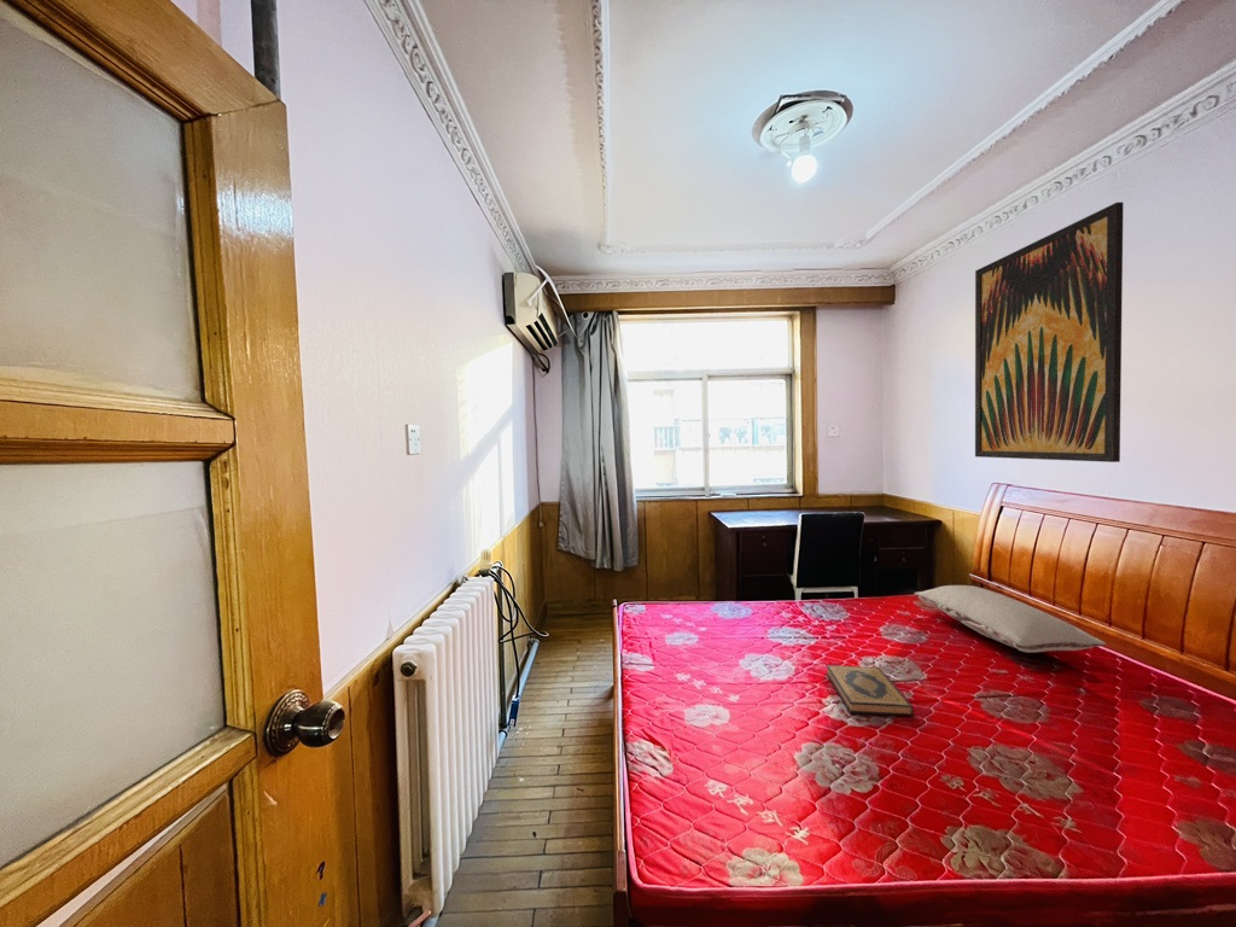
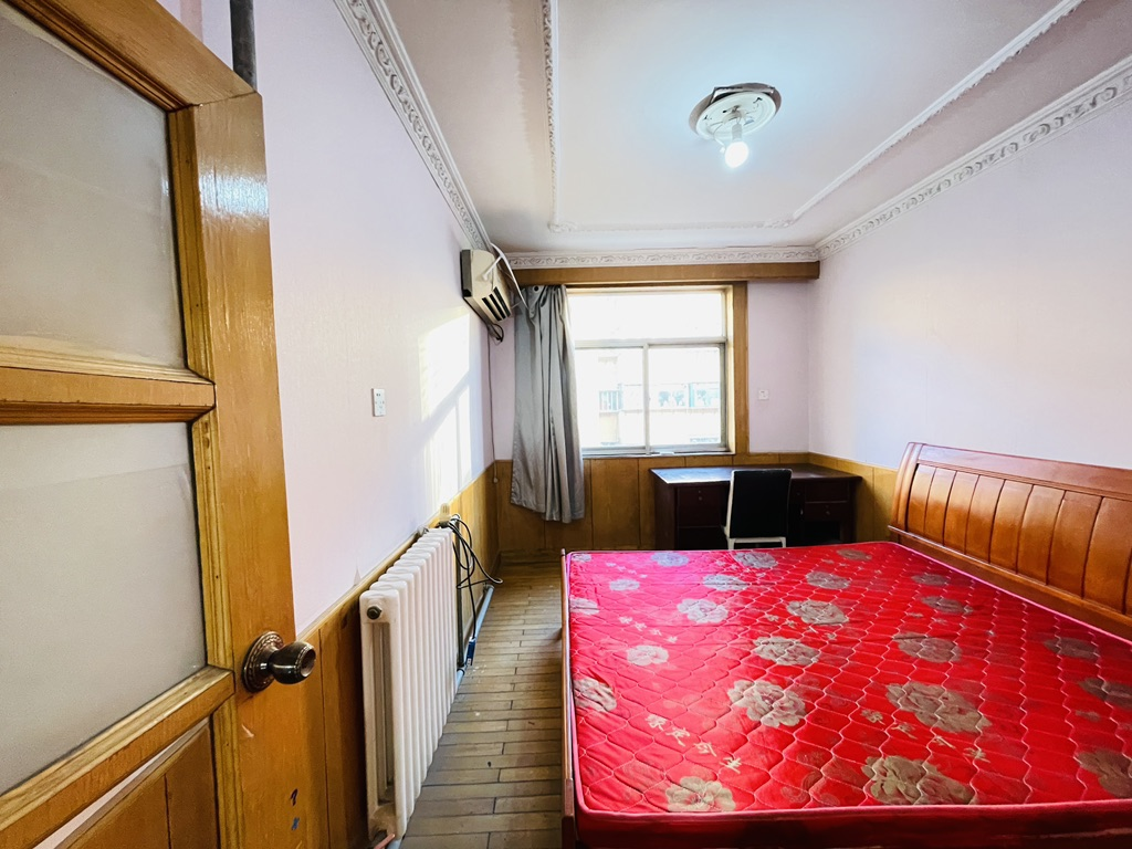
- hardback book [826,664,914,717]
- pillow [914,584,1107,653]
- wall art [974,202,1125,464]
